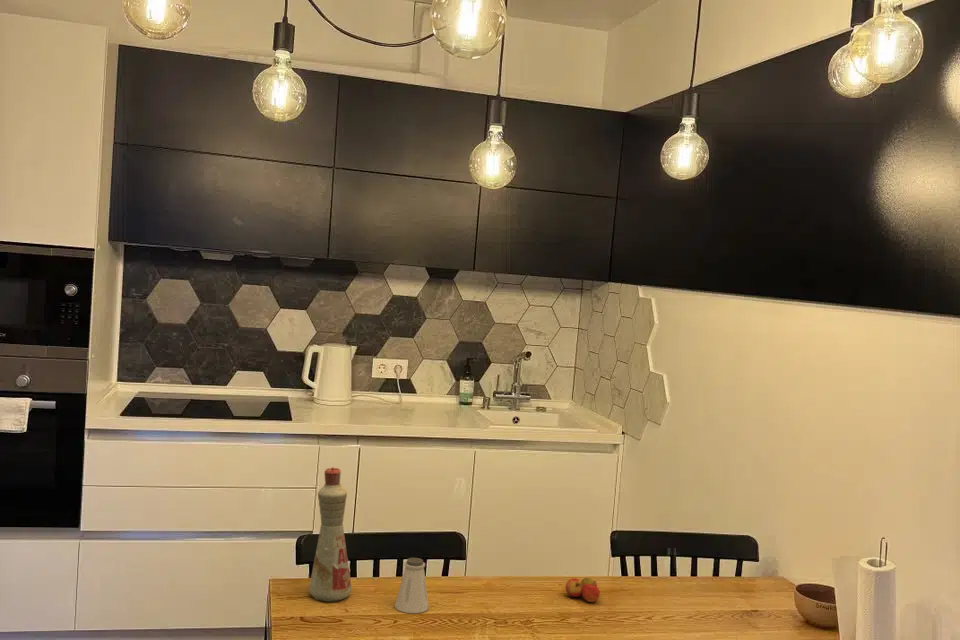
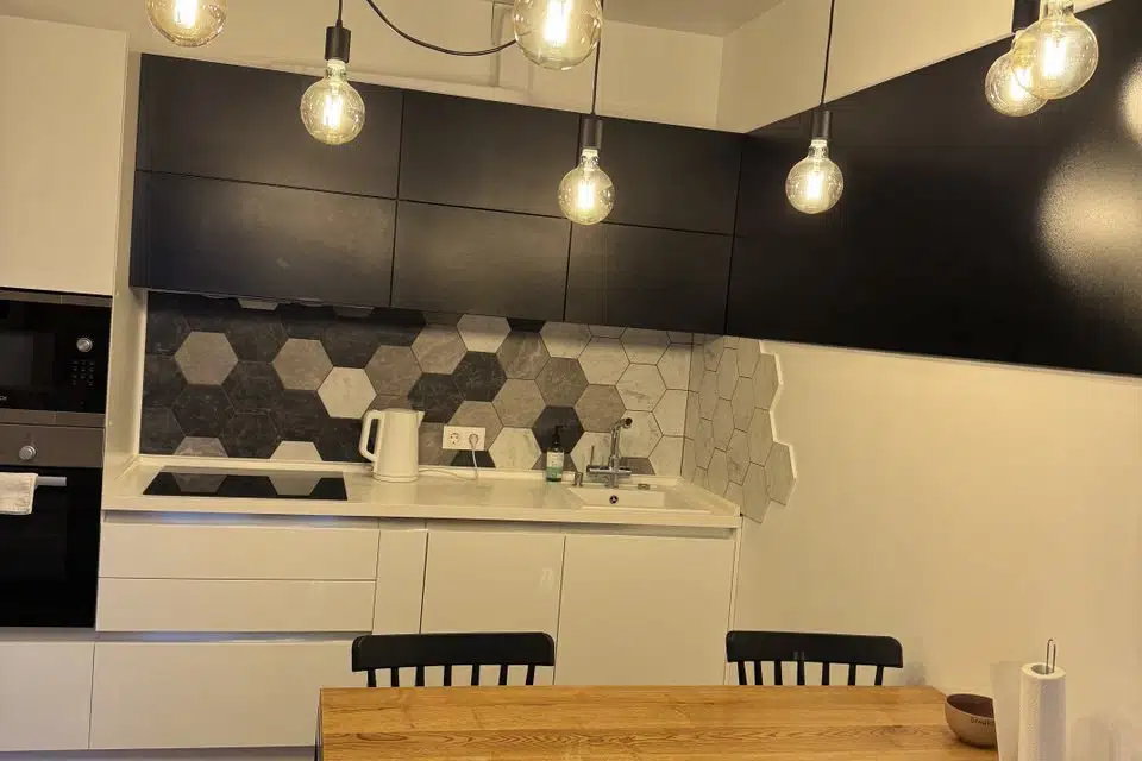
- bottle [308,466,352,603]
- apple [564,577,601,603]
- saltshaker [394,557,429,614]
